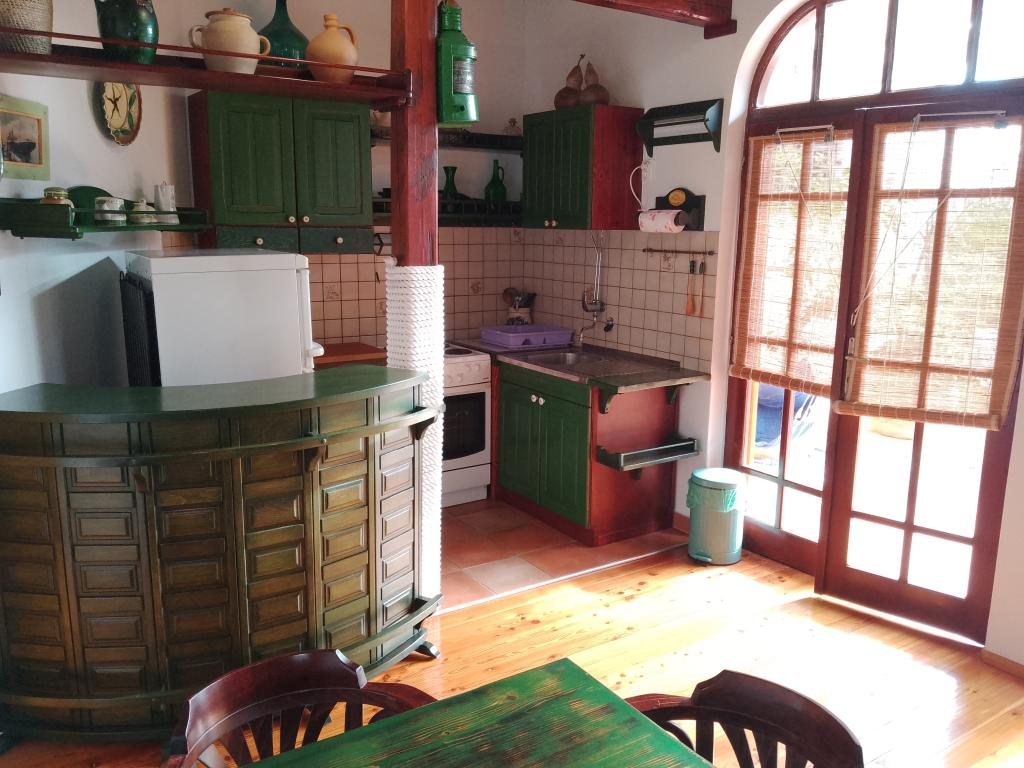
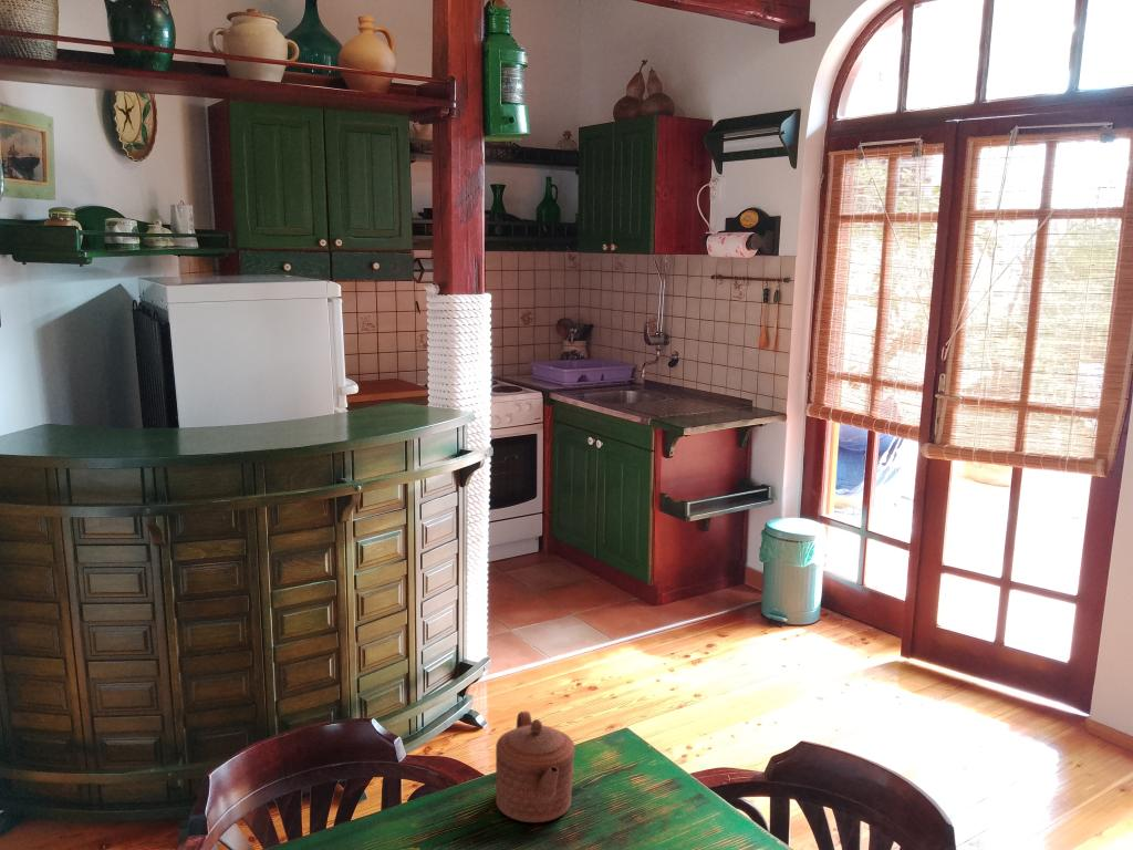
+ teapot [495,709,575,823]
